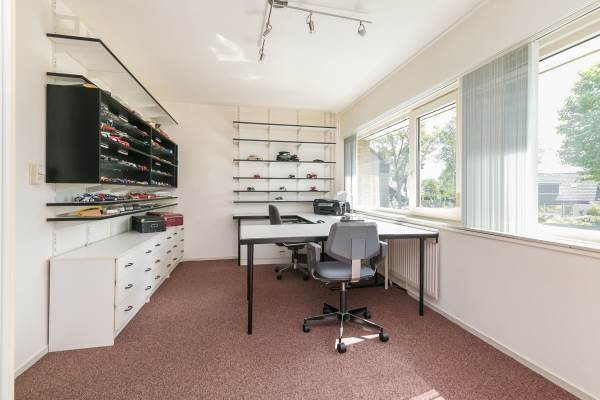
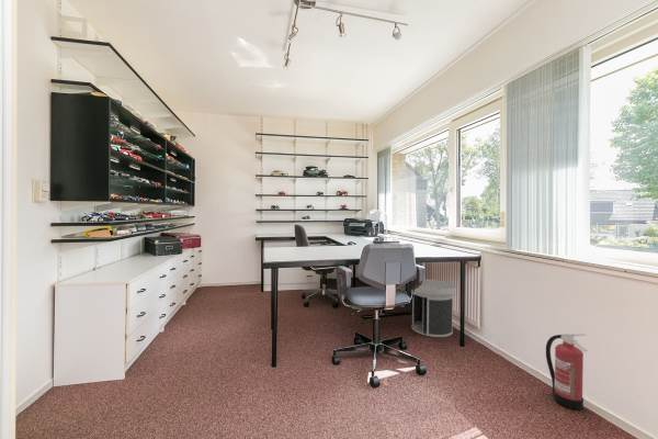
+ revolving door [410,278,457,338]
+ fire extinguisher [545,333,589,410]
